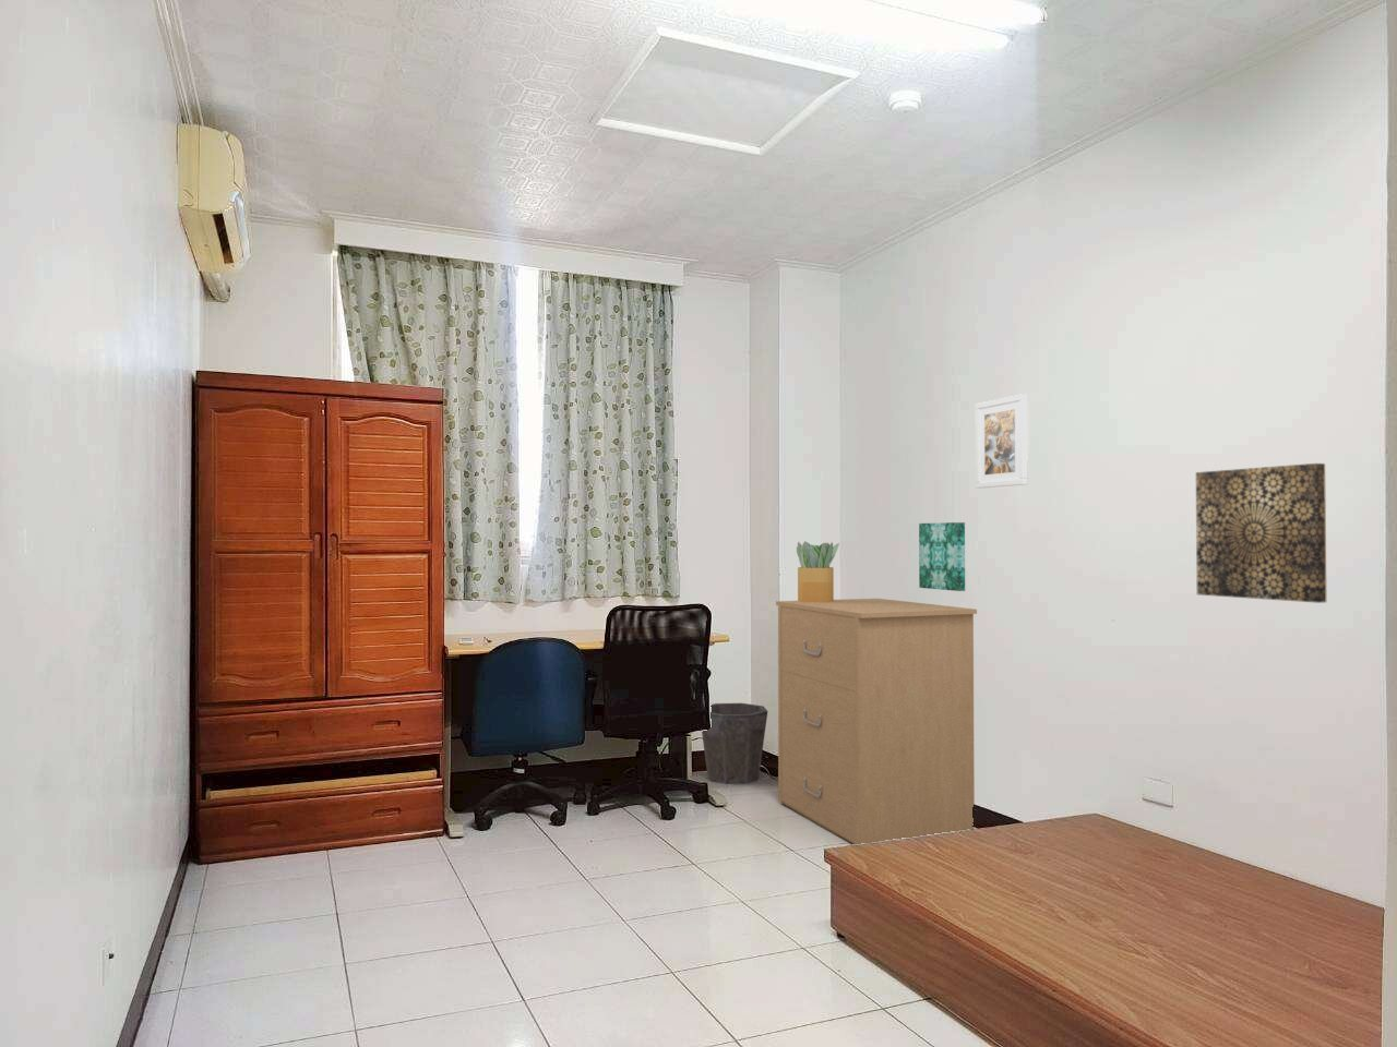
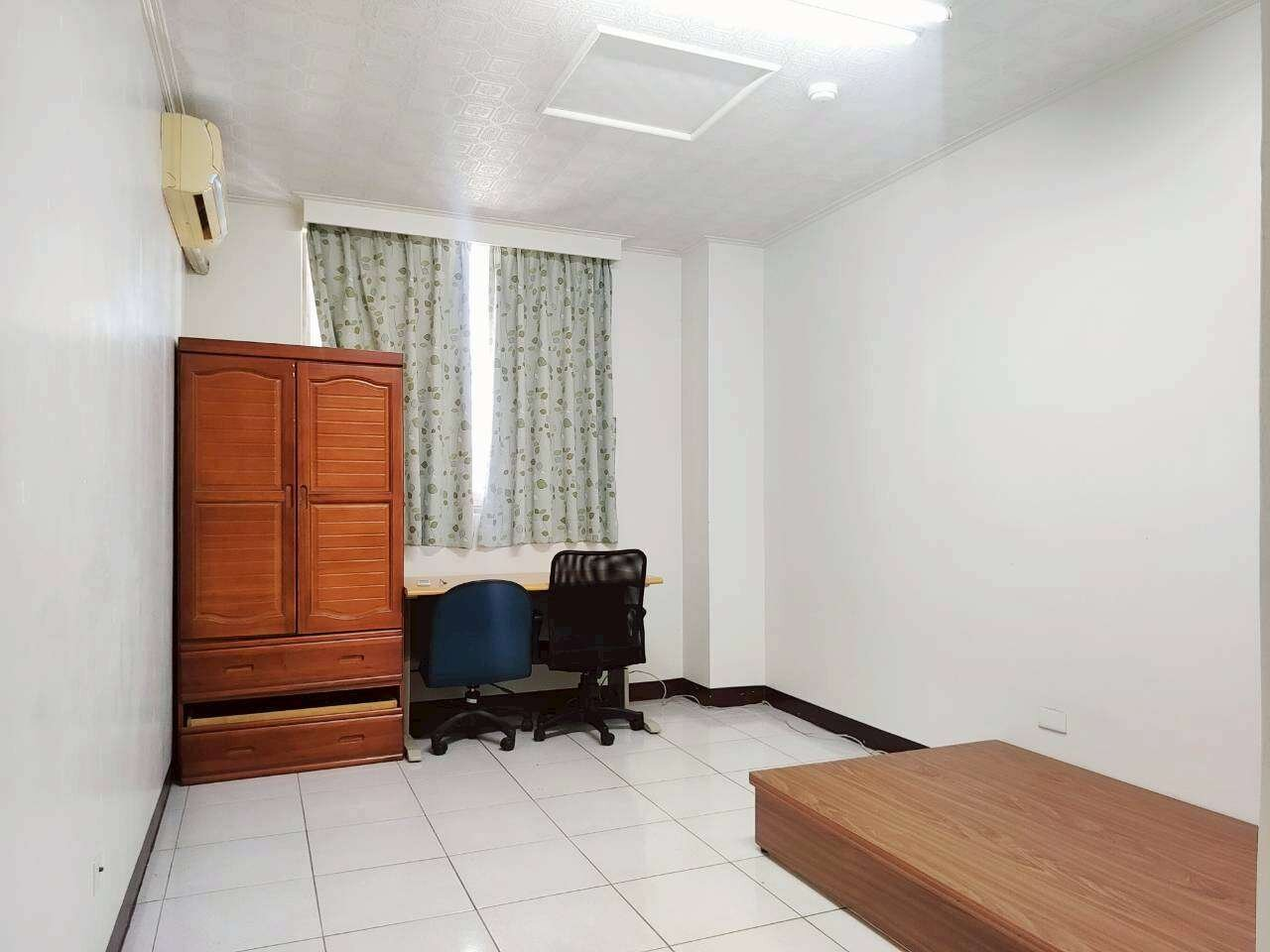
- wall art [1195,462,1328,604]
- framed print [975,393,1030,489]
- potted plant [795,541,840,602]
- wall art [917,521,966,592]
- filing cabinet [774,597,978,846]
- waste bin [701,703,769,785]
